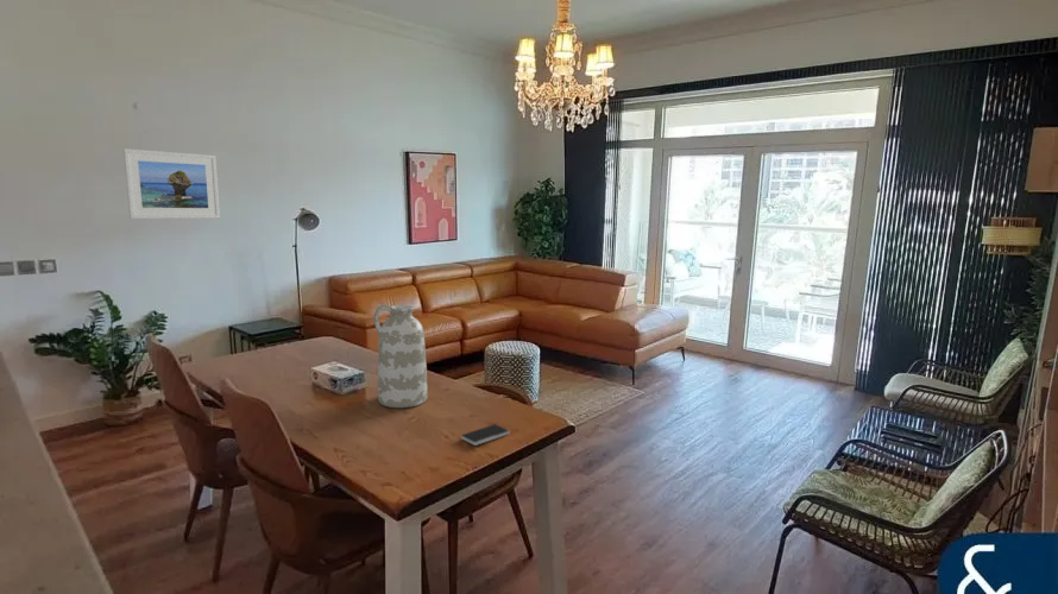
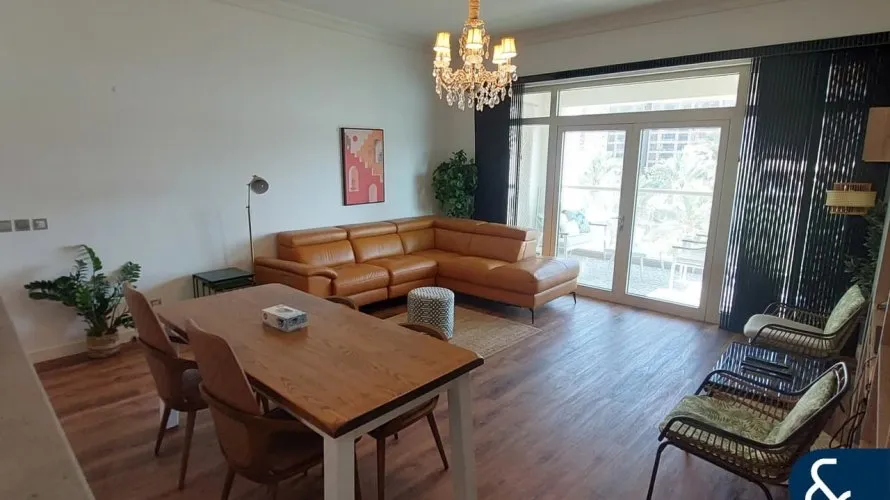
- smartphone [460,423,511,447]
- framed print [122,147,221,220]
- vase [372,304,429,409]
